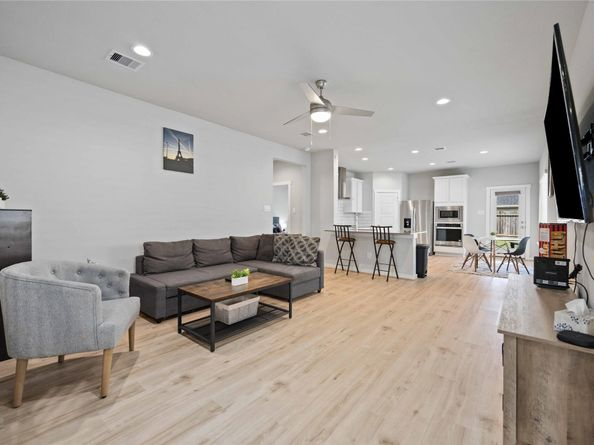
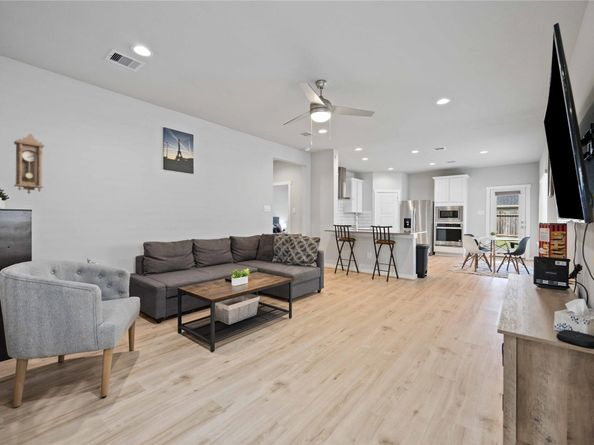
+ pendulum clock [13,133,46,195]
